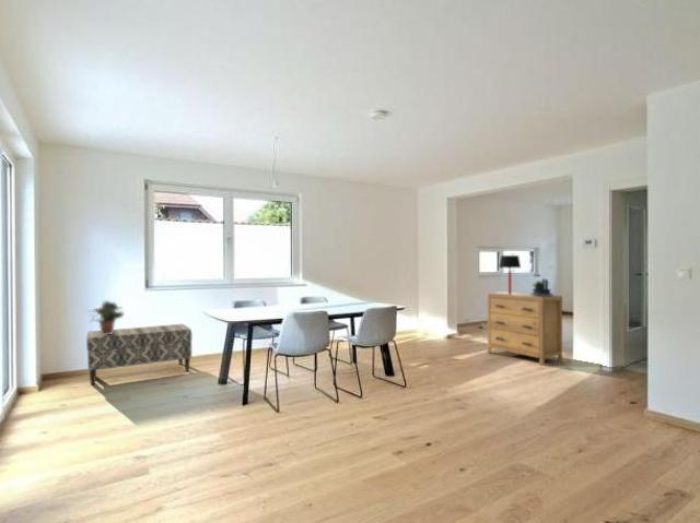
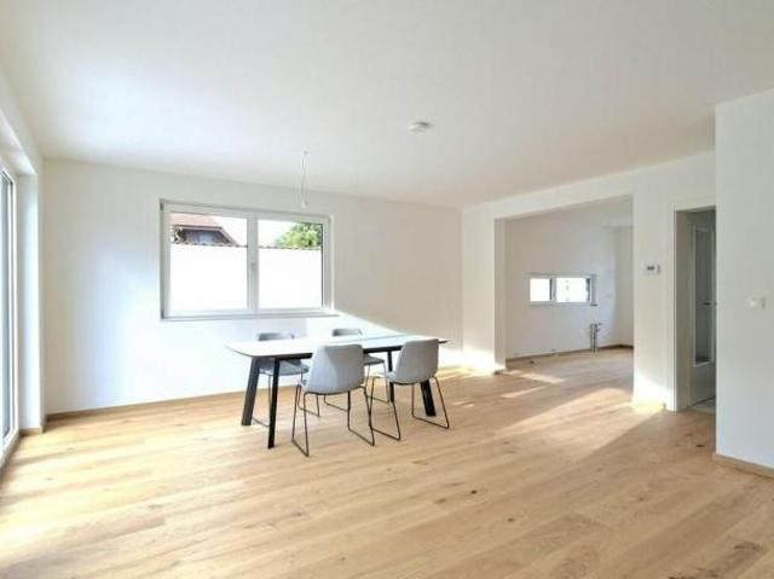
- dresser [487,290,563,367]
- bench [85,323,194,385]
- potted plant [86,300,125,335]
- potted plant [529,277,555,296]
- table lamp [498,254,522,294]
